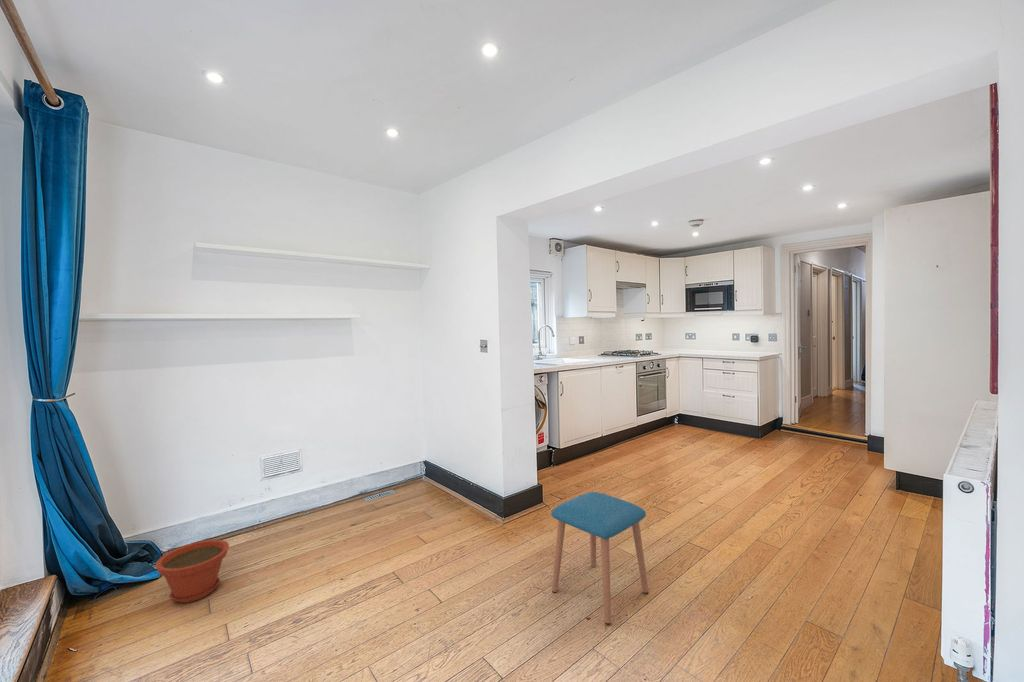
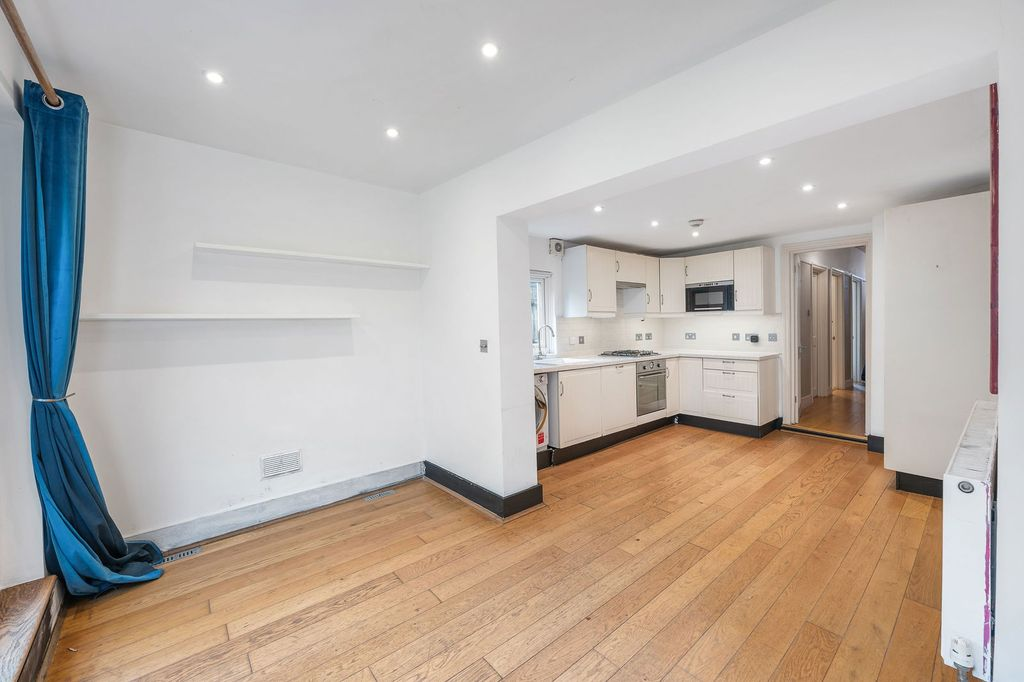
- stool [550,491,649,626]
- plant pot [155,539,230,604]
